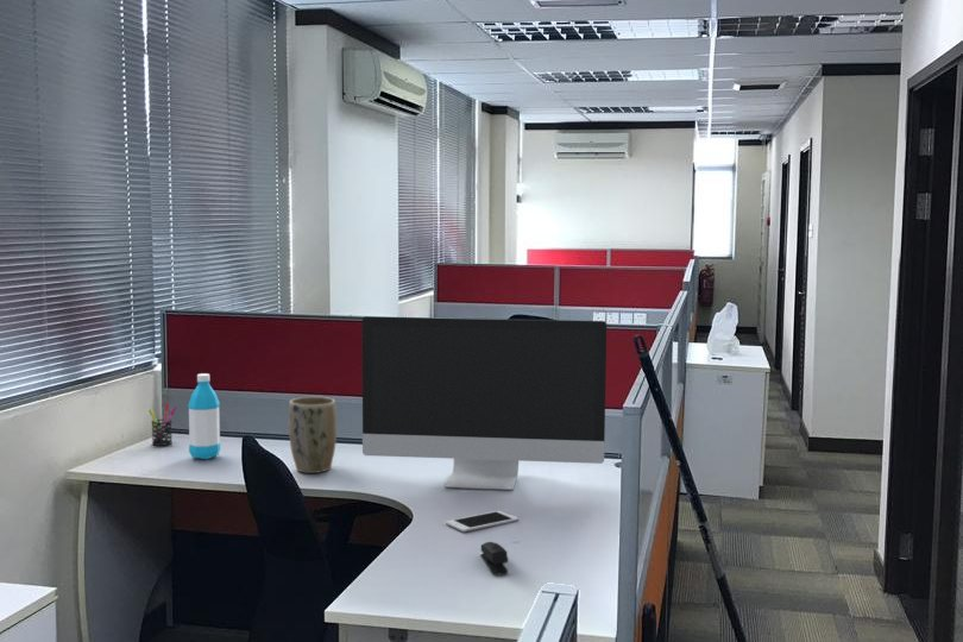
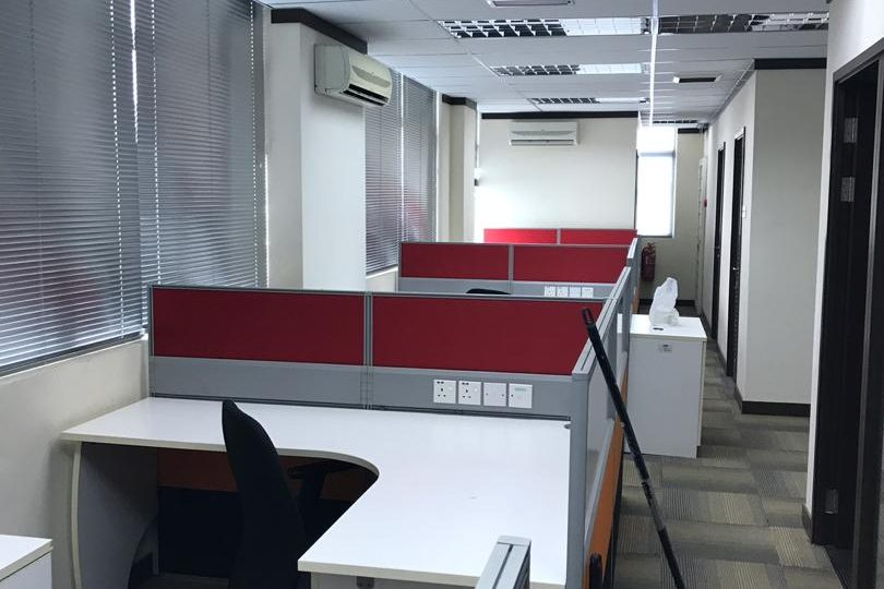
- stapler [479,541,510,577]
- pen holder [147,402,177,447]
- cell phone [445,510,520,533]
- computer monitor [361,315,608,491]
- water bottle [187,372,221,460]
- plant pot [288,396,338,474]
